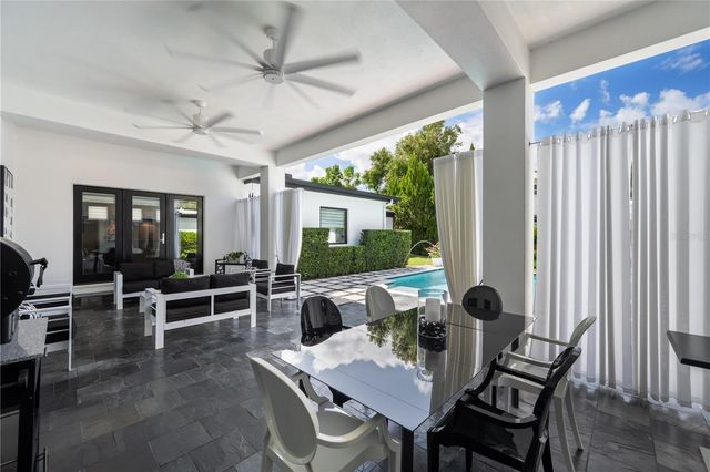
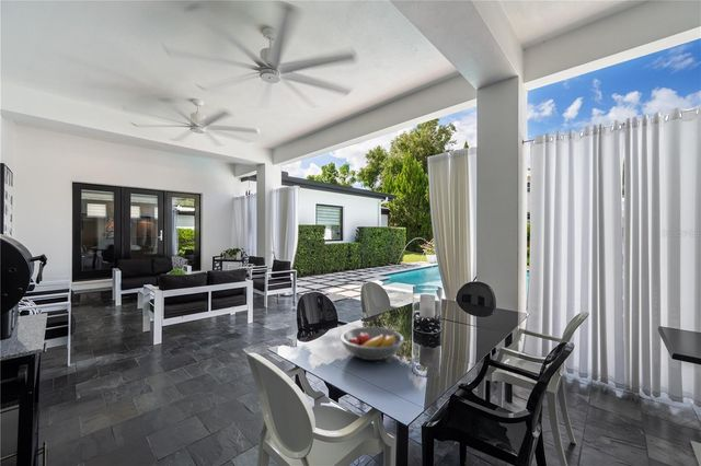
+ fruit bowl [338,326,405,361]
